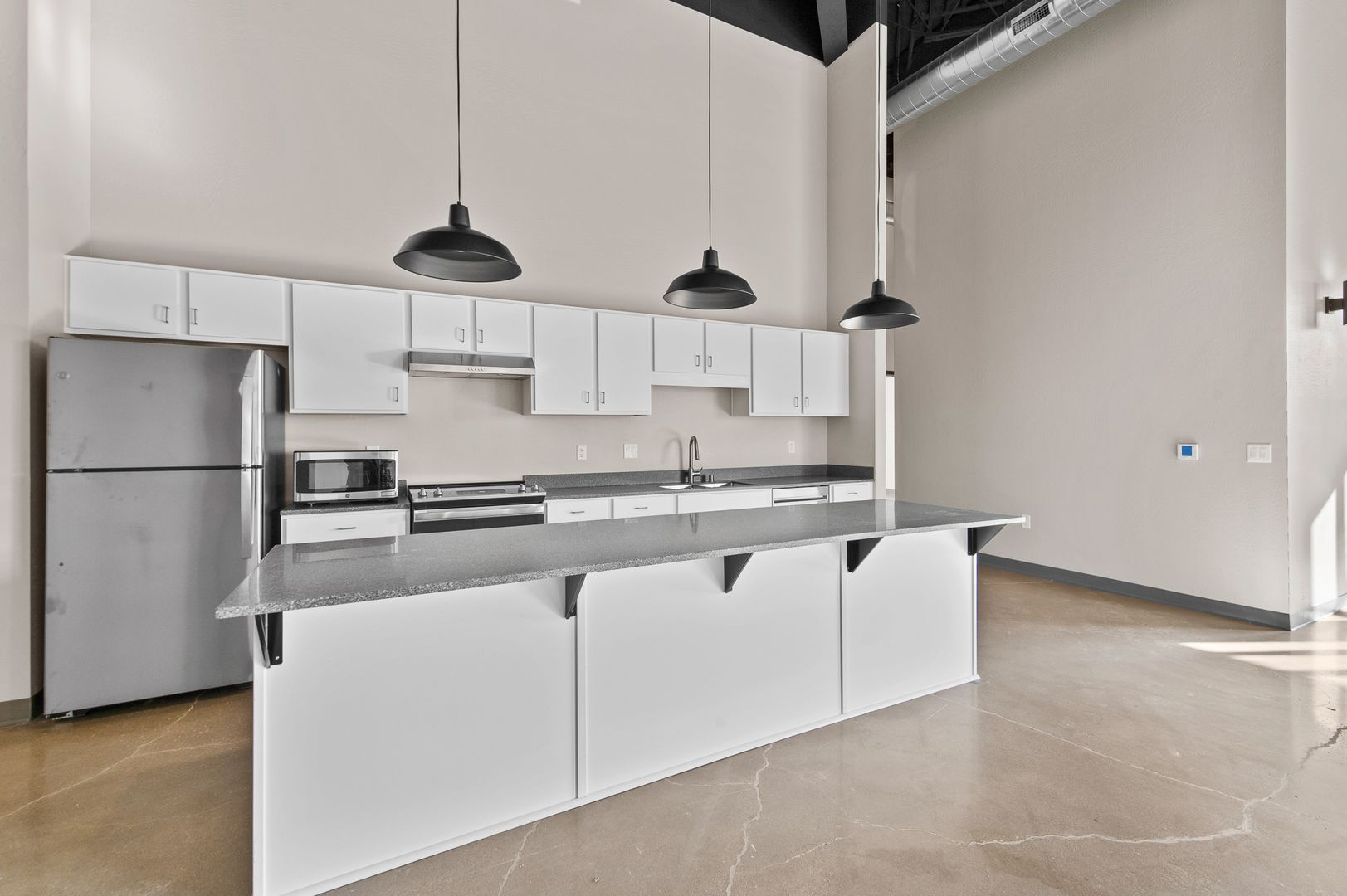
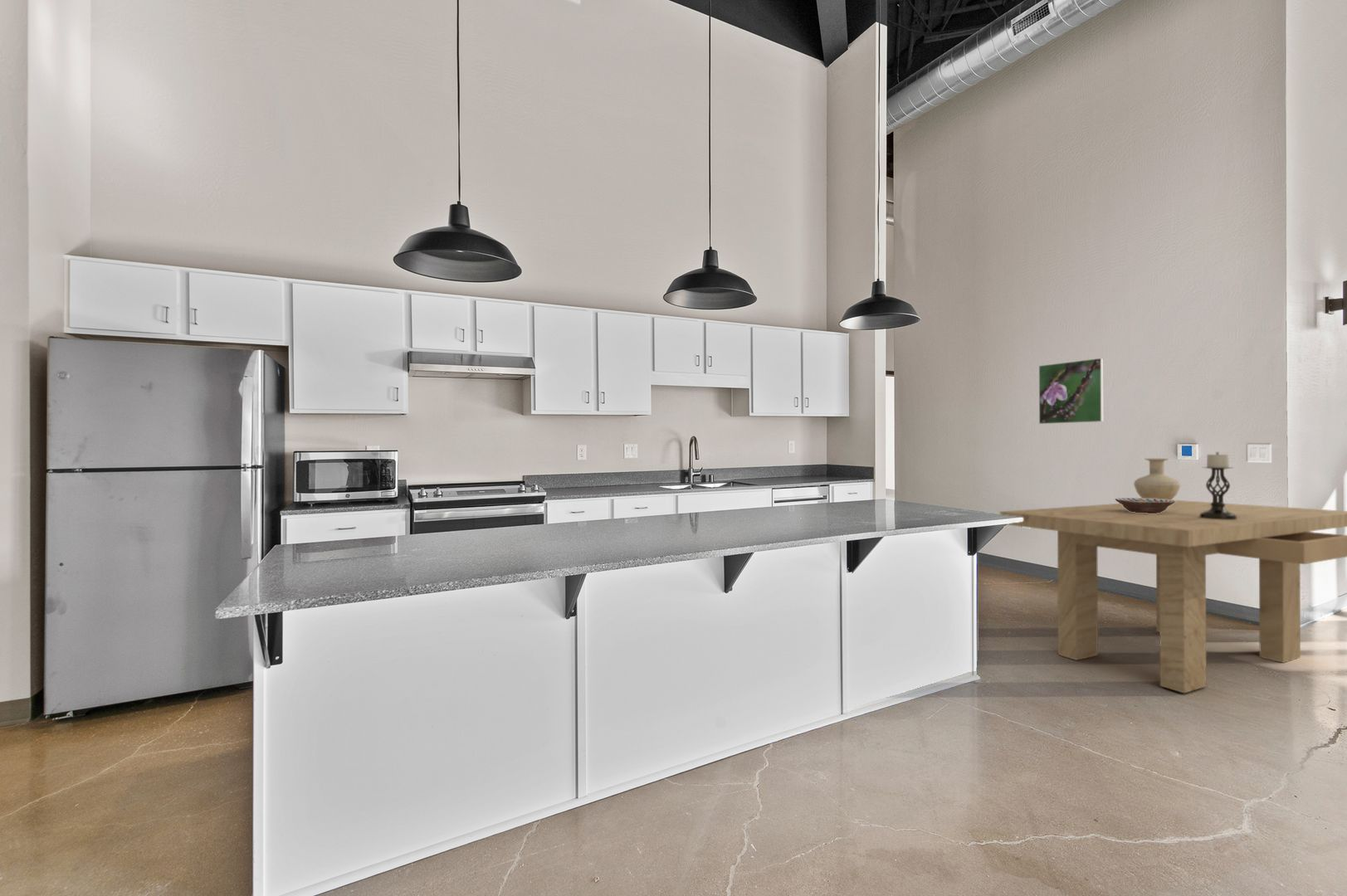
+ candle holder [1199,451,1237,519]
+ decorative bowl [1115,497,1176,514]
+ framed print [1038,358,1105,425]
+ dining table [999,499,1347,694]
+ vase [1133,458,1181,500]
